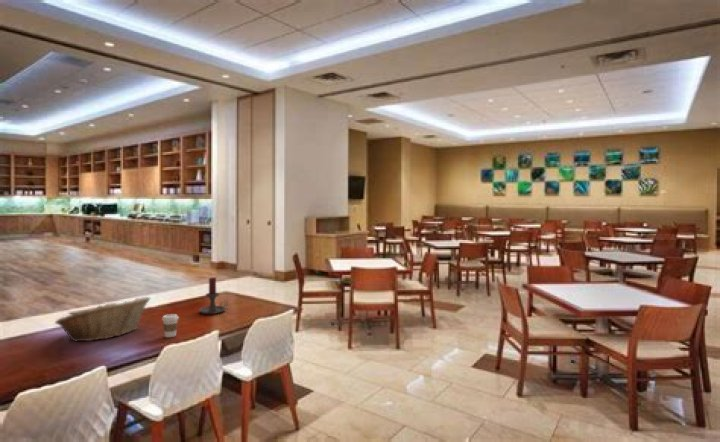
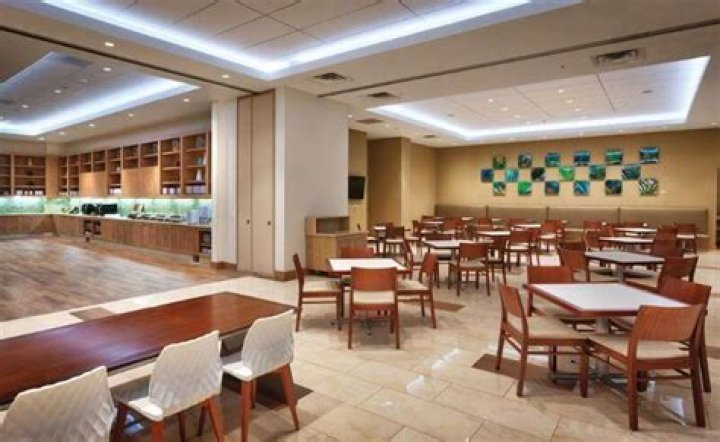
- fruit basket [54,296,151,343]
- candle holder [198,276,229,315]
- coffee cup [161,313,180,338]
